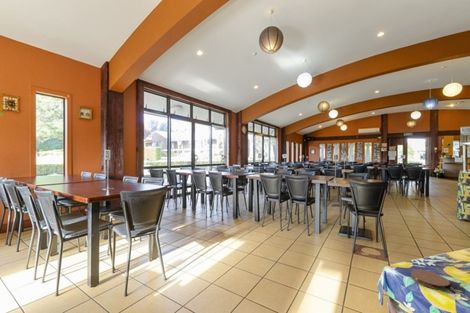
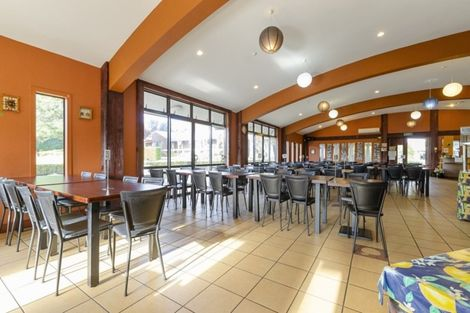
- coaster [410,269,451,291]
